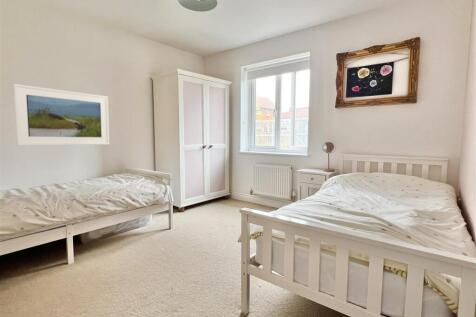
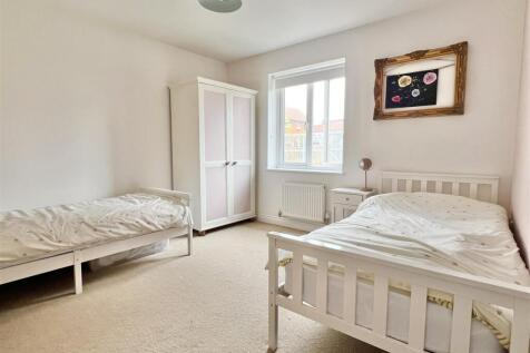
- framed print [13,83,110,147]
